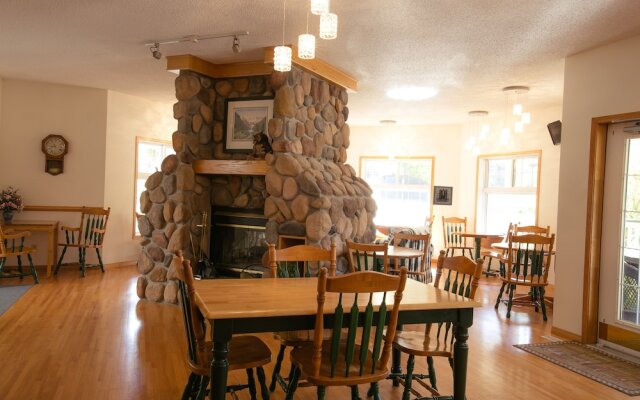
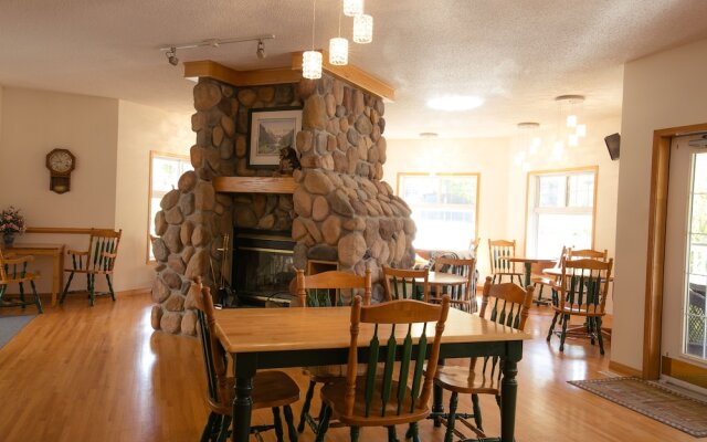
- wall art [432,185,454,206]
